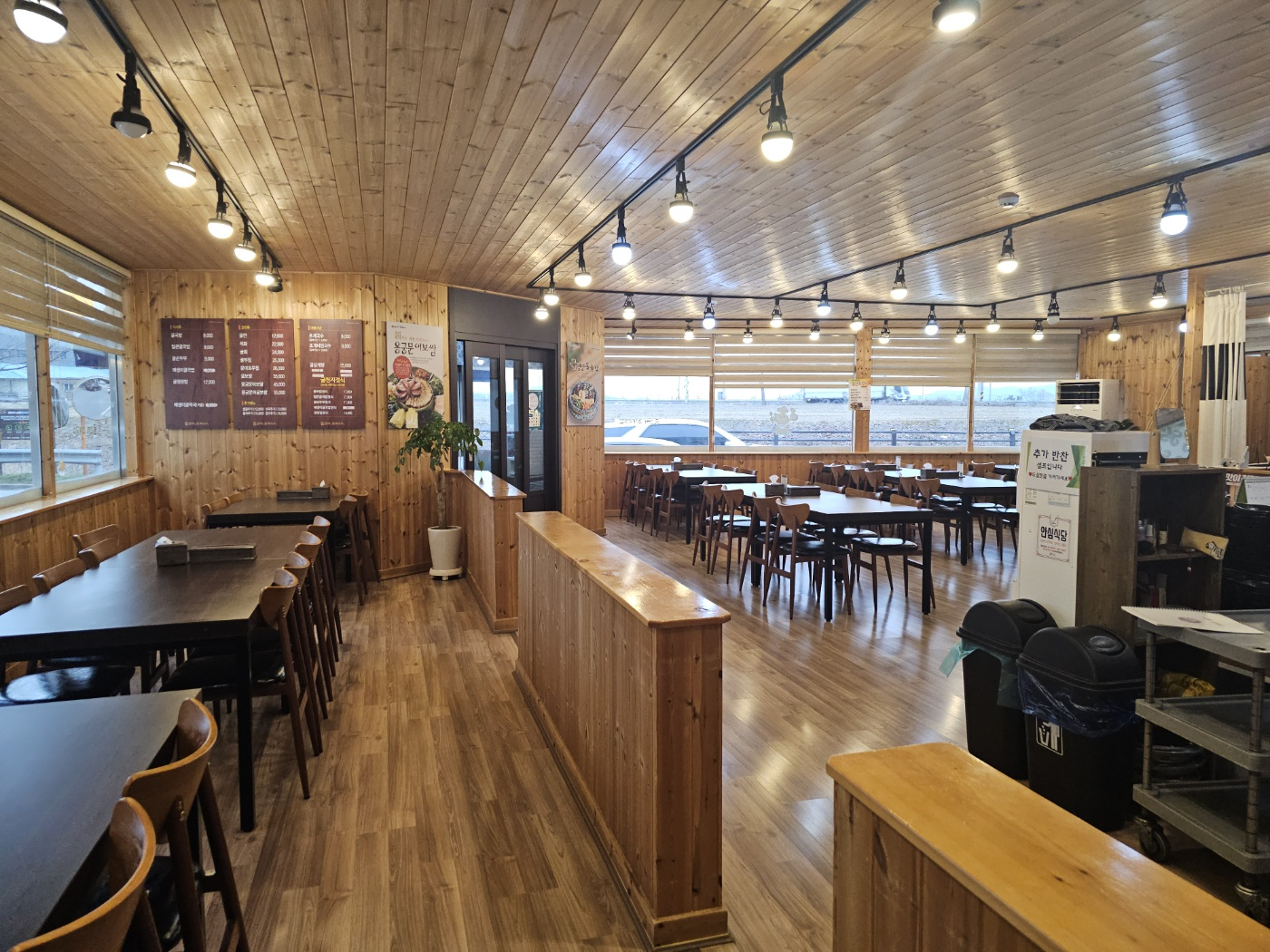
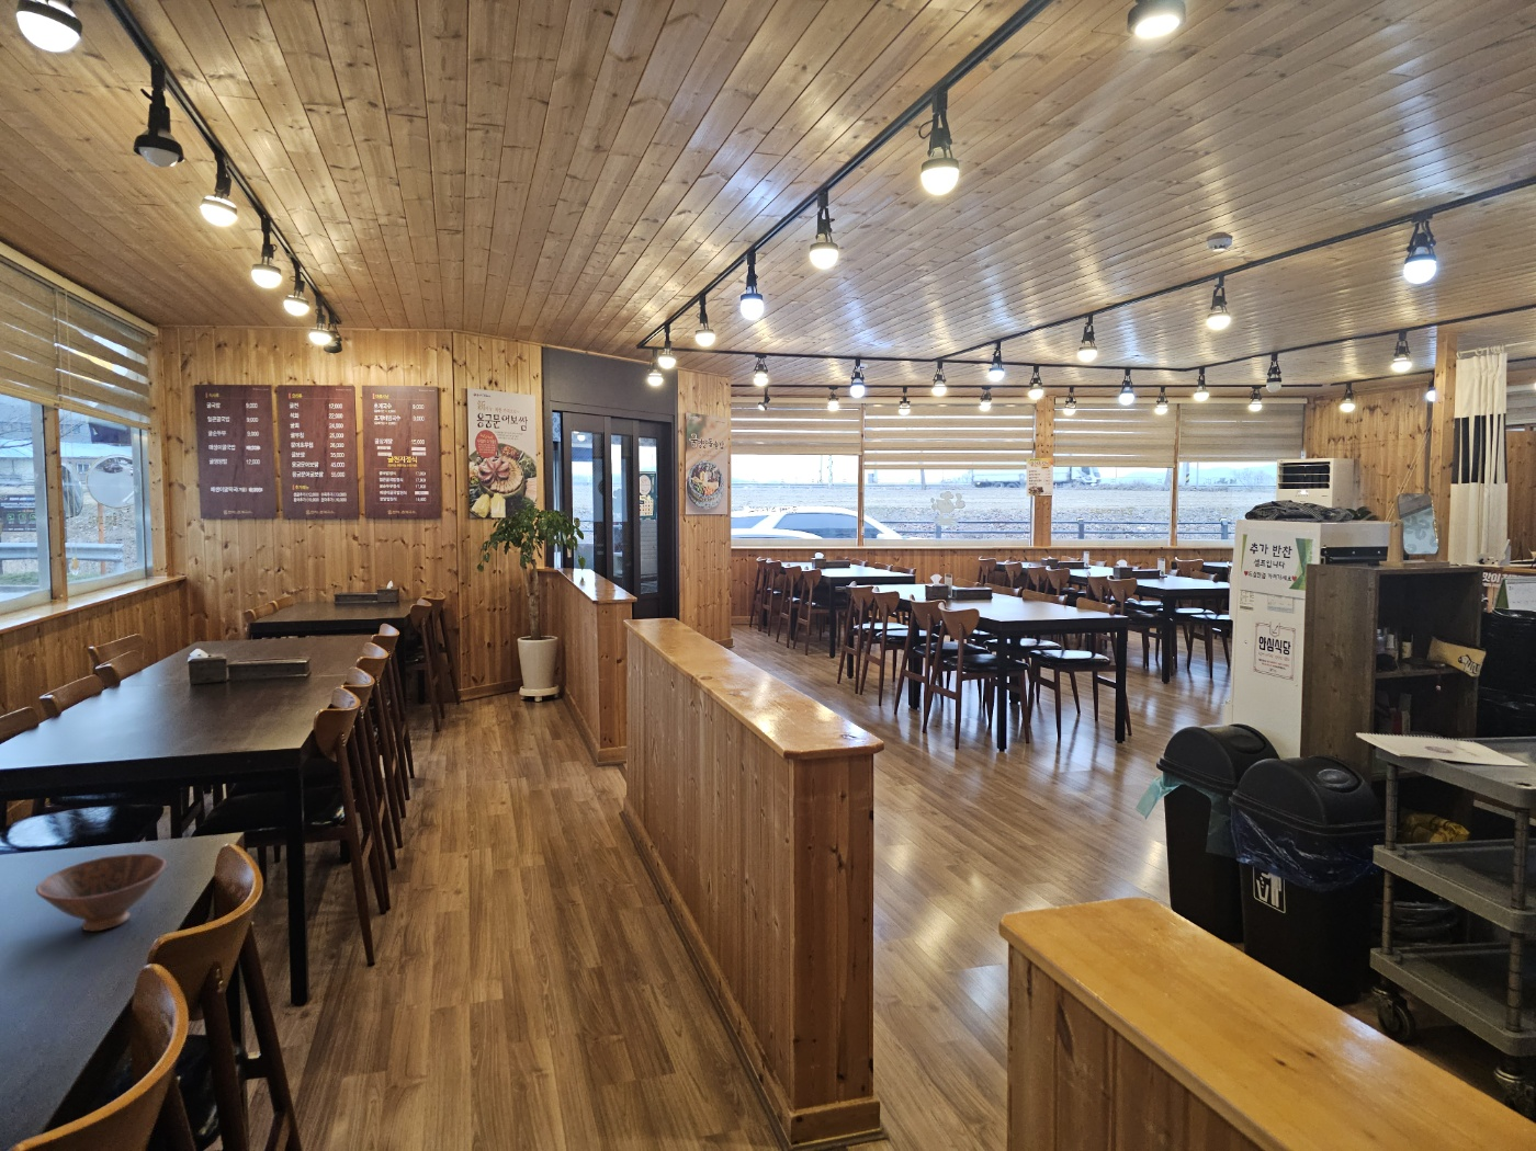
+ bowl [34,852,168,933]
